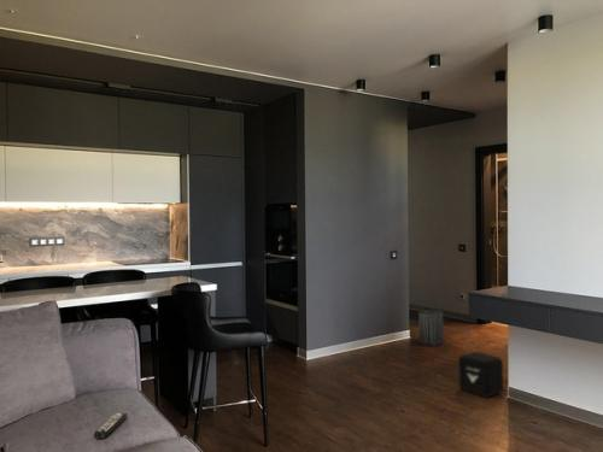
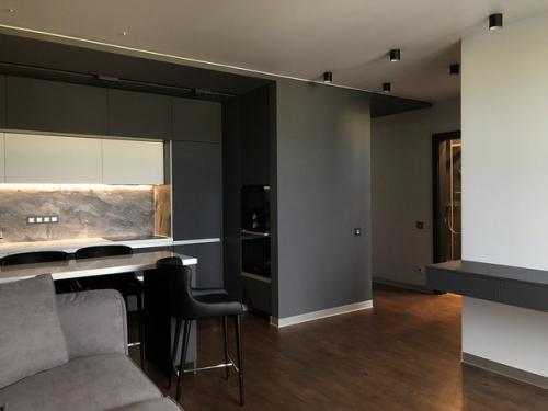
- air purifier [457,351,504,399]
- remote control [93,412,128,440]
- trash can [417,310,445,347]
